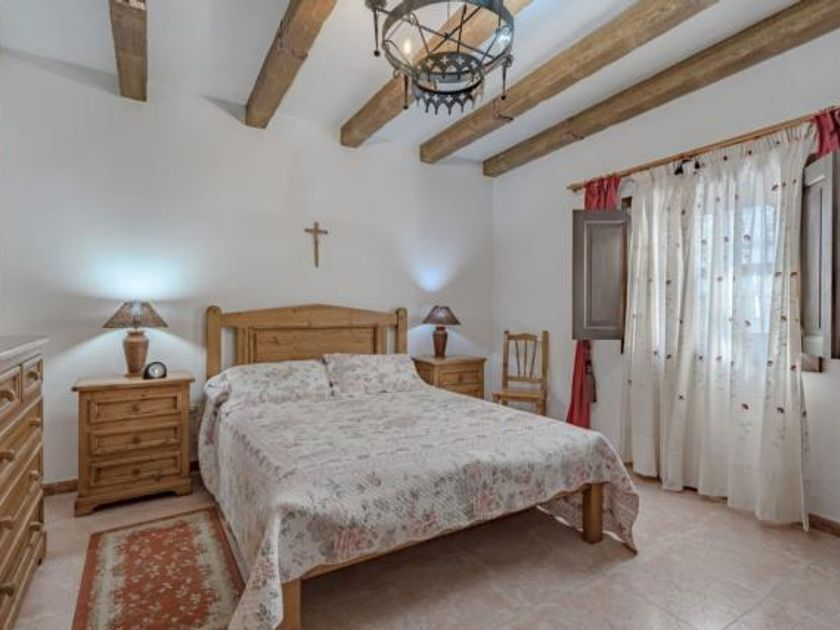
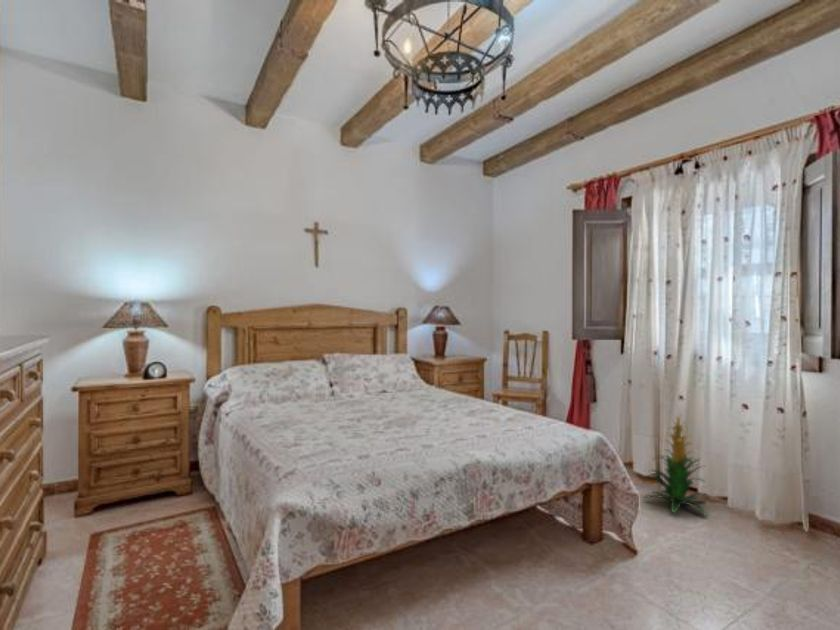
+ indoor plant [643,411,711,517]
